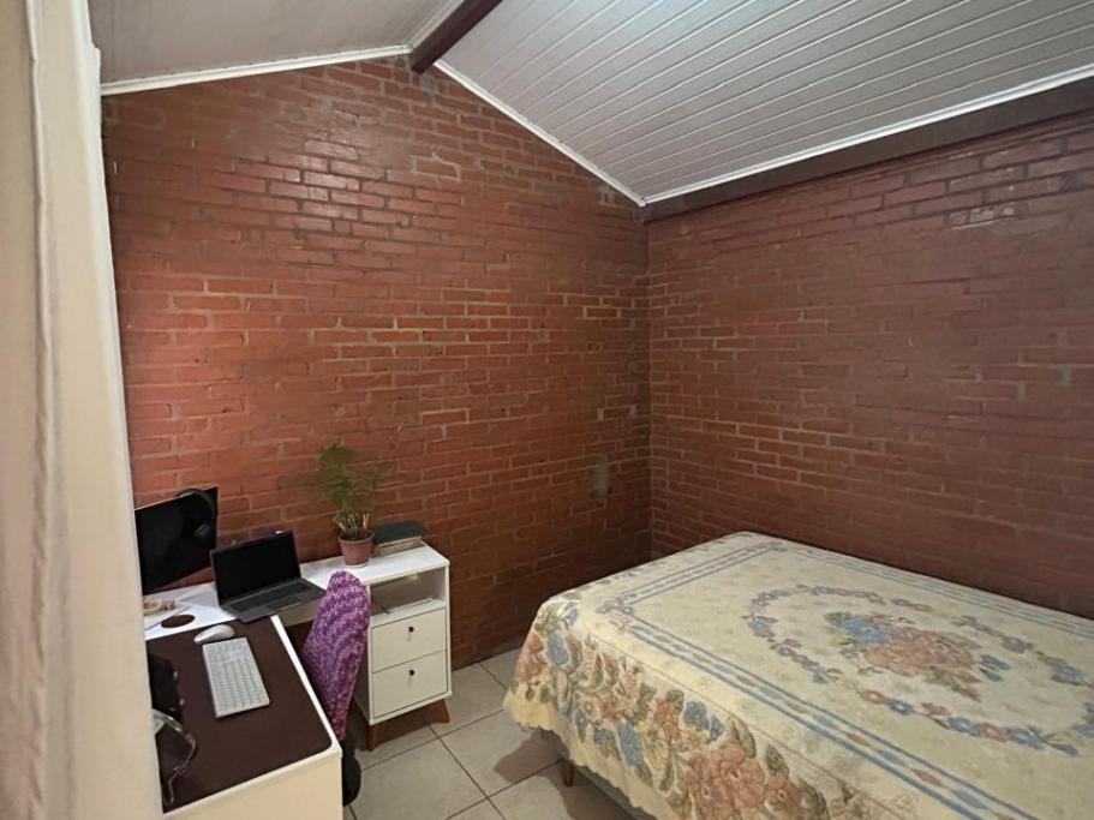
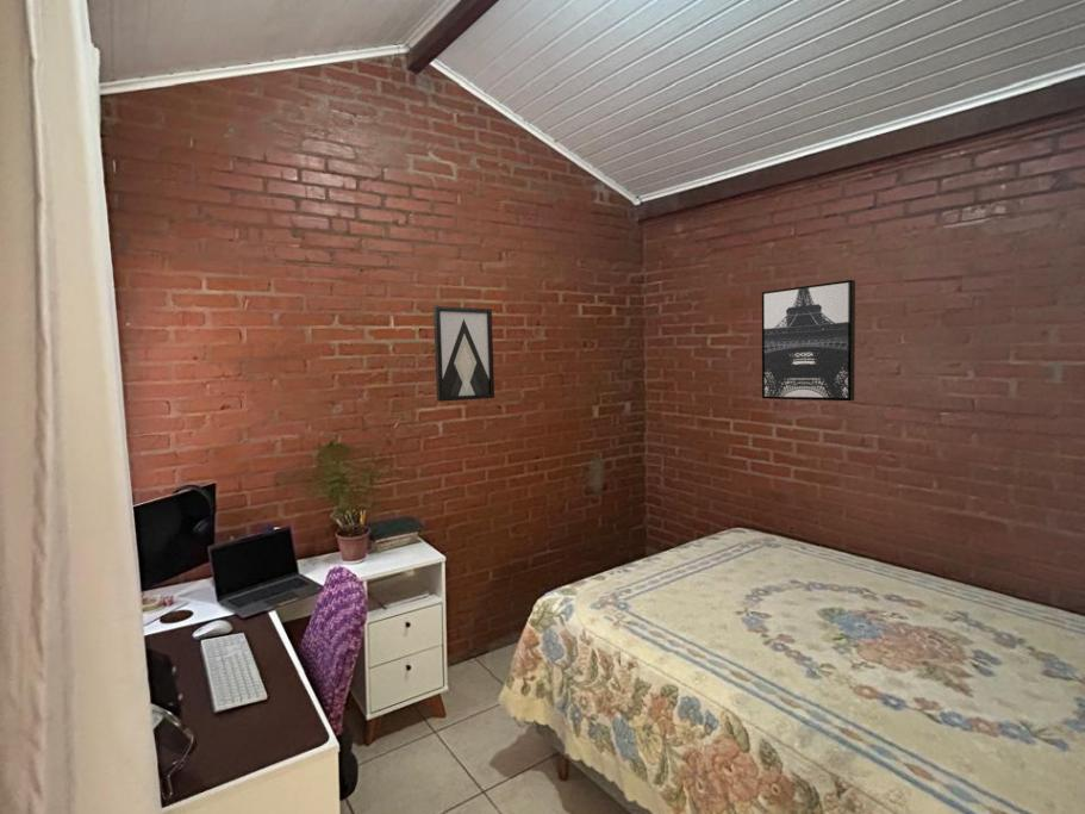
+ wall art [761,279,856,402]
+ wall art [432,305,495,403]
